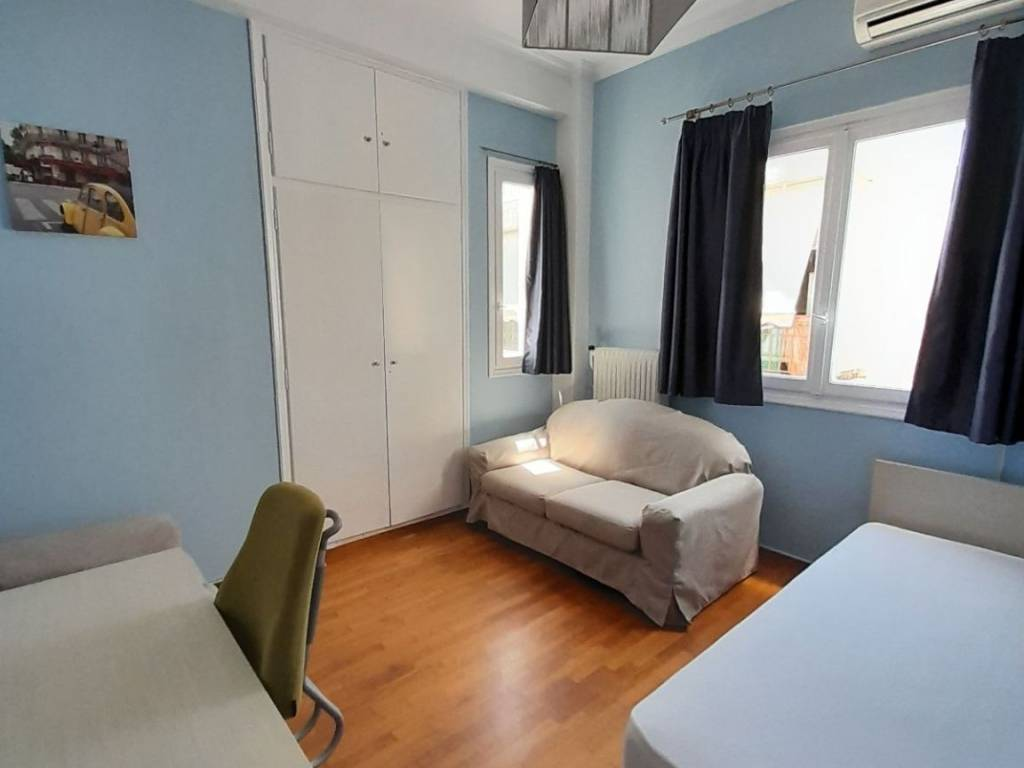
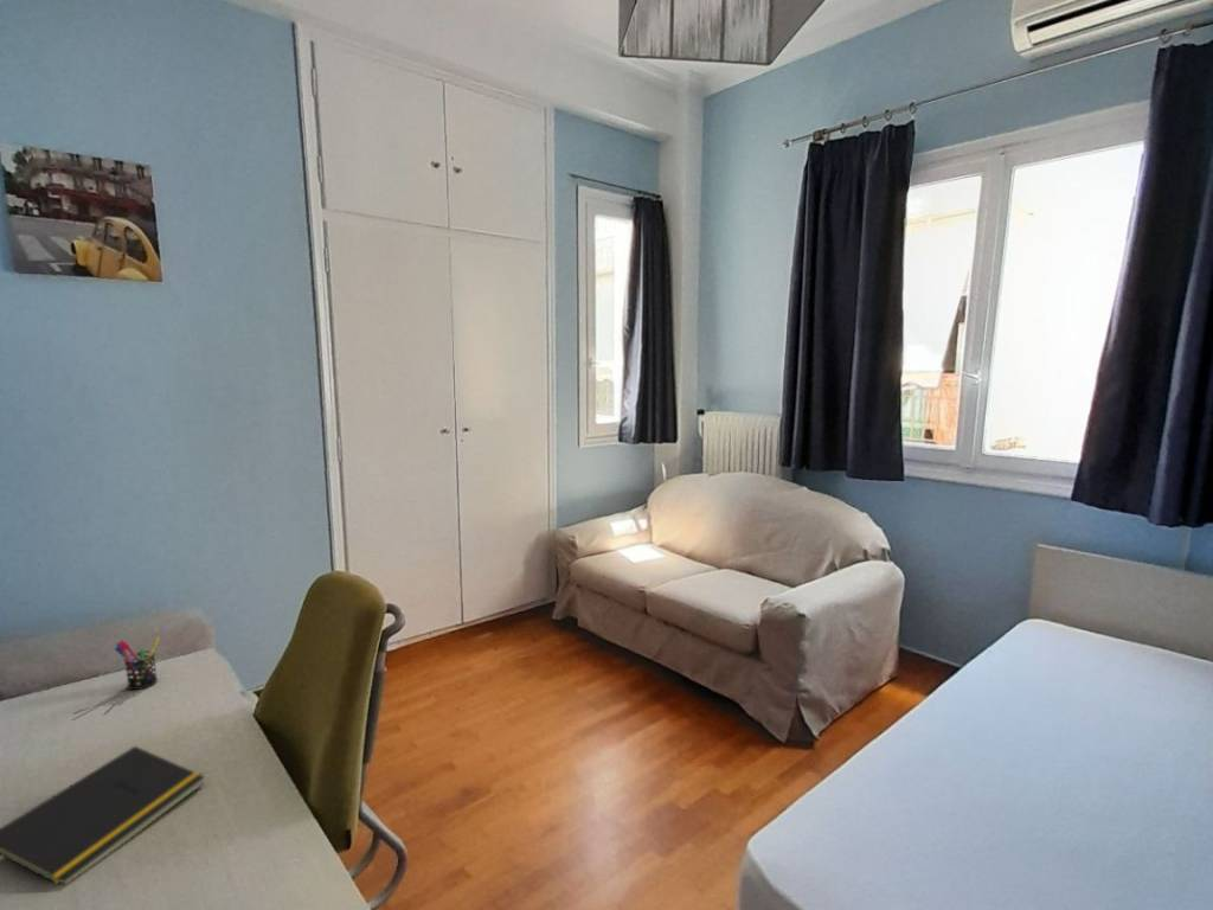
+ notepad [0,745,206,885]
+ pen holder [114,636,161,691]
